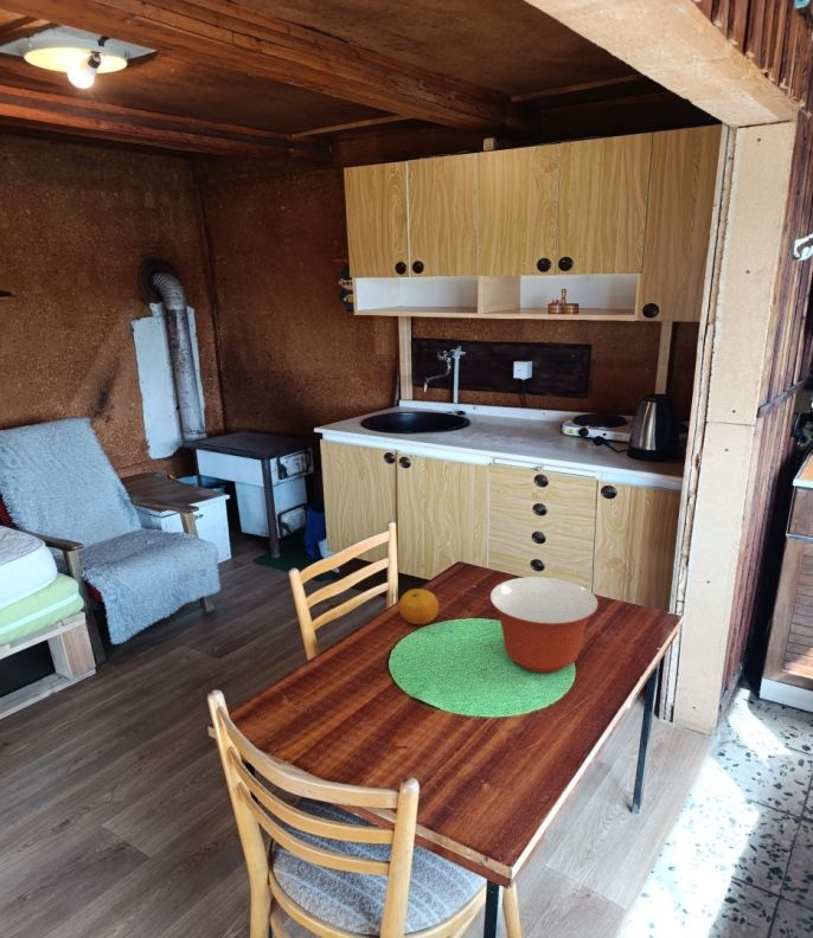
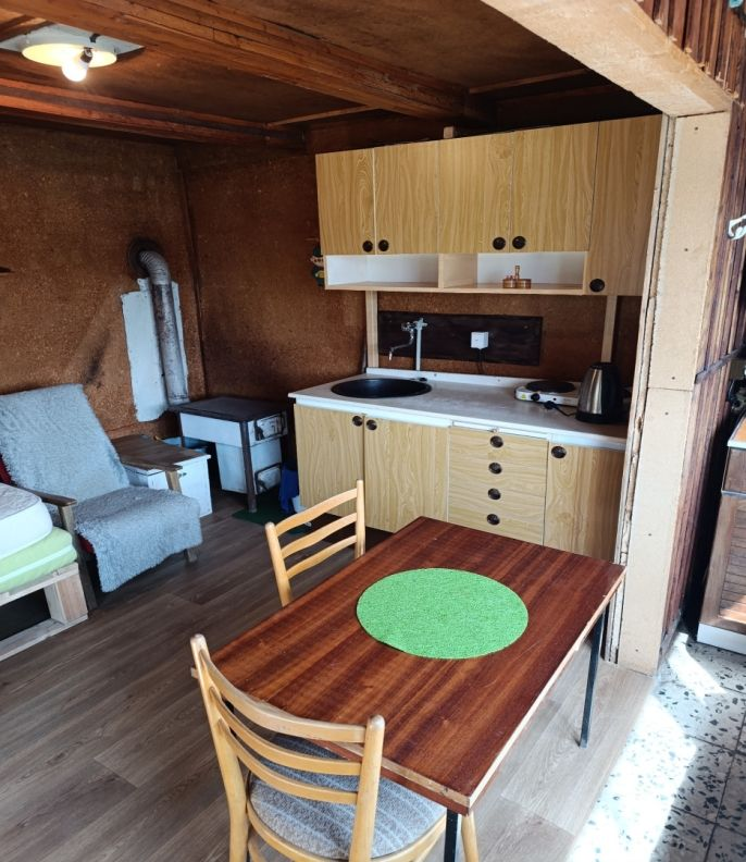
- mixing bowl [488,576,600,674]
- fruit [397,587,440,625]
